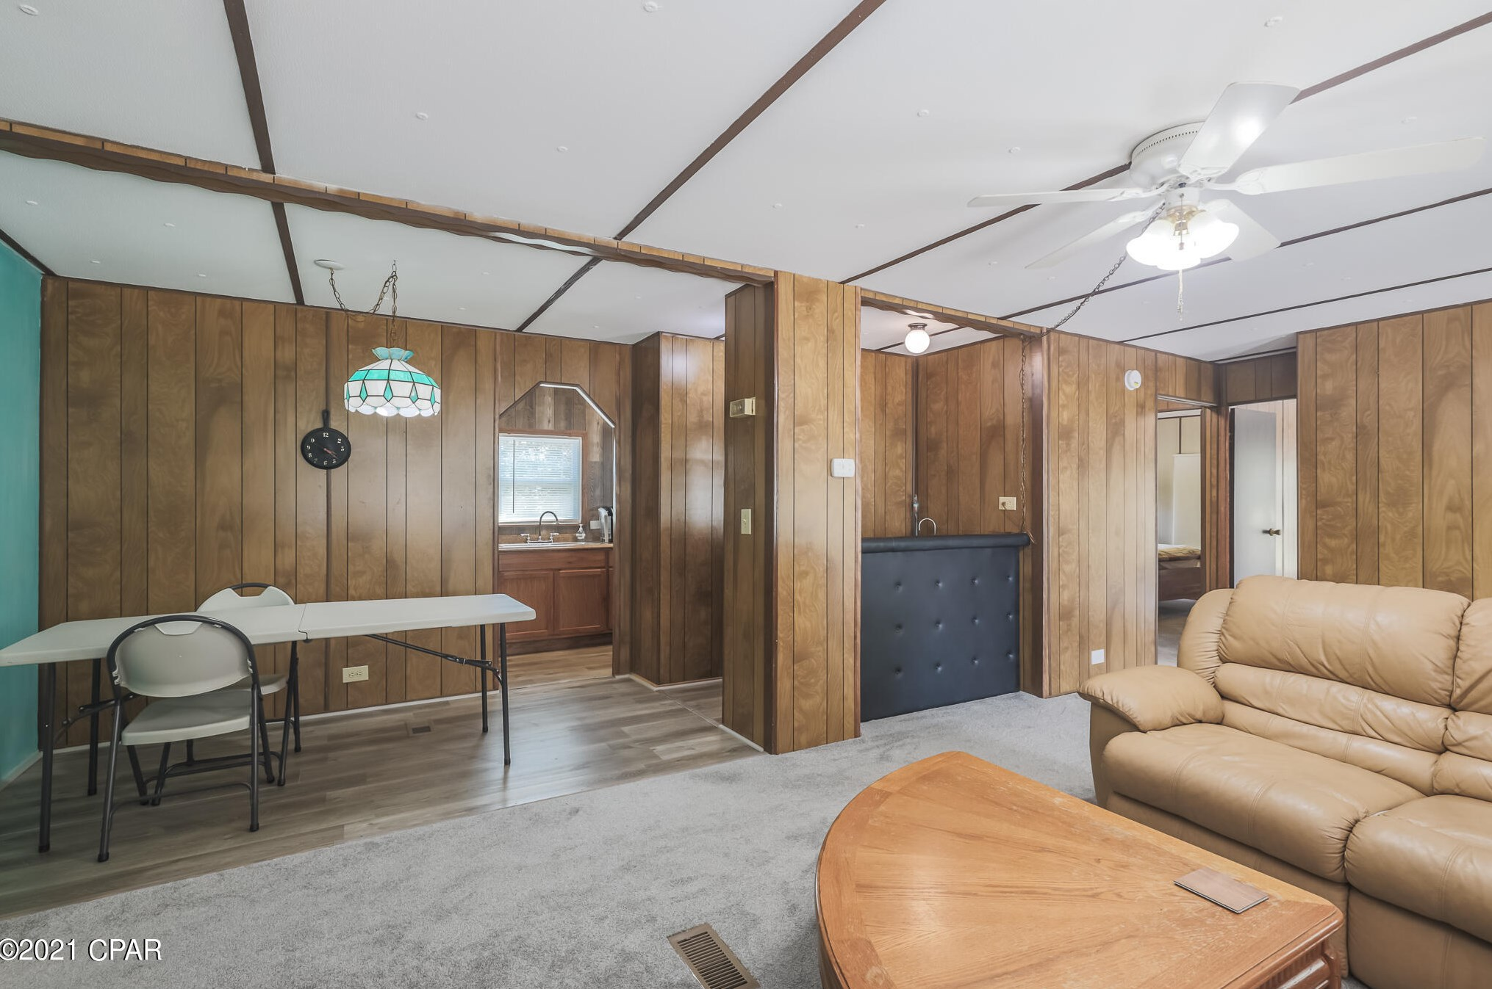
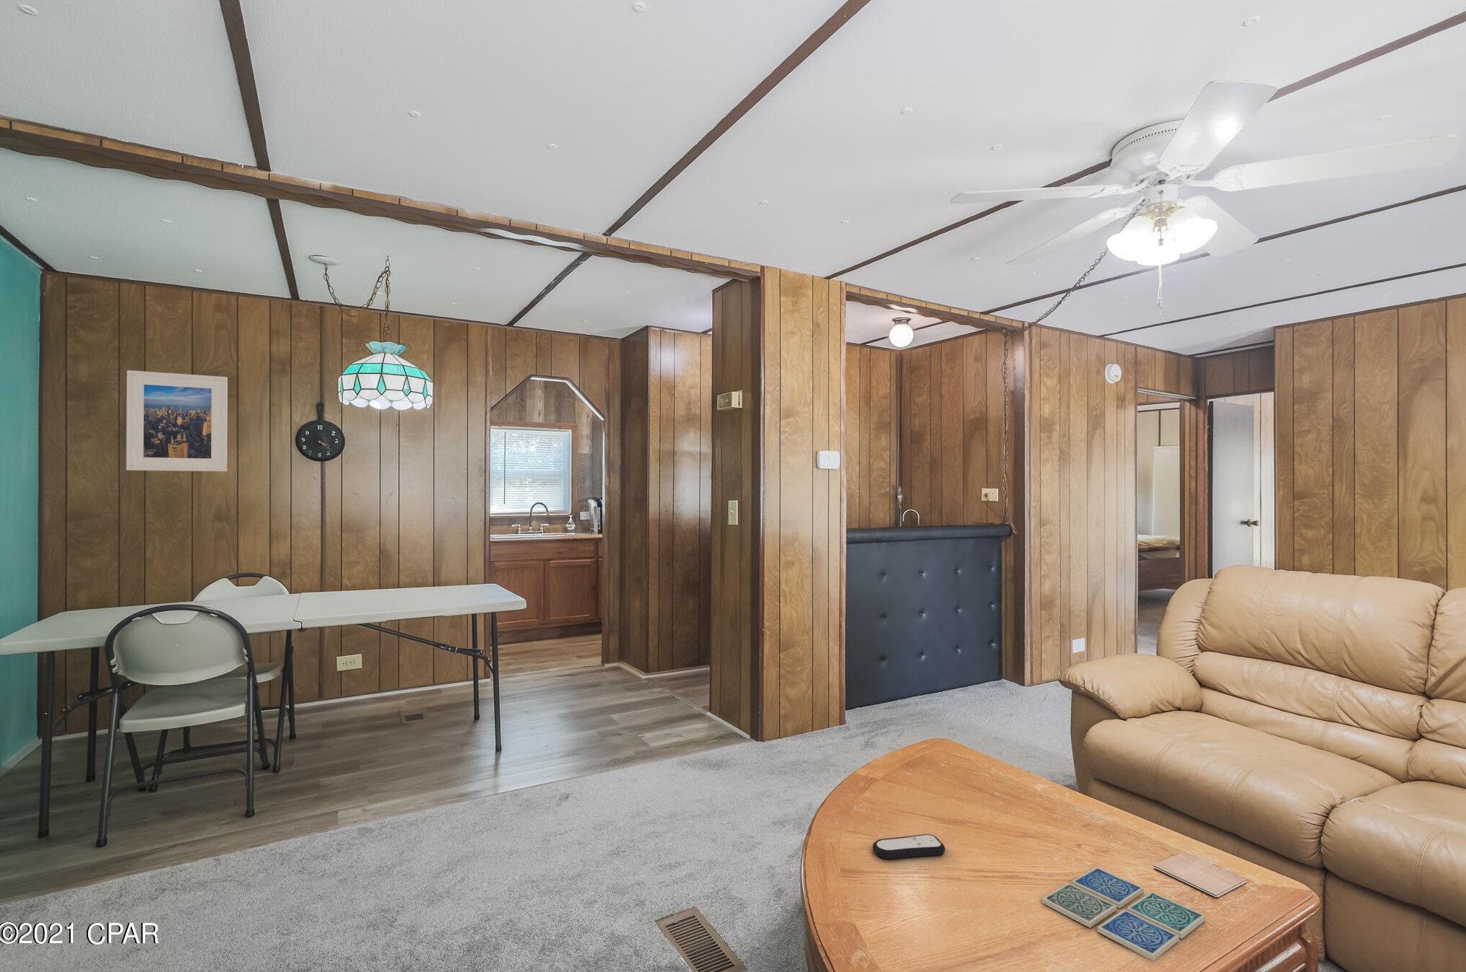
+ drink coaster [1041,867,1206,961]
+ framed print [126,370,228,472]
+ remote control [871,833,946,859]
